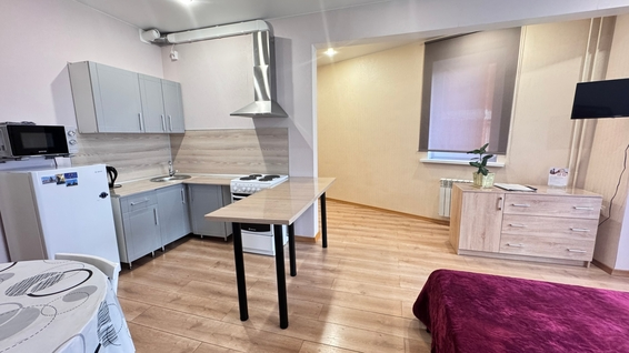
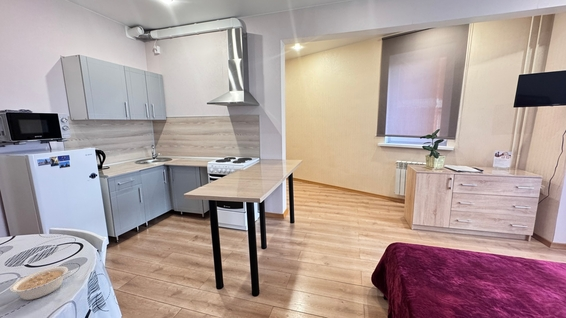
+ legume [9,266,73,301]
